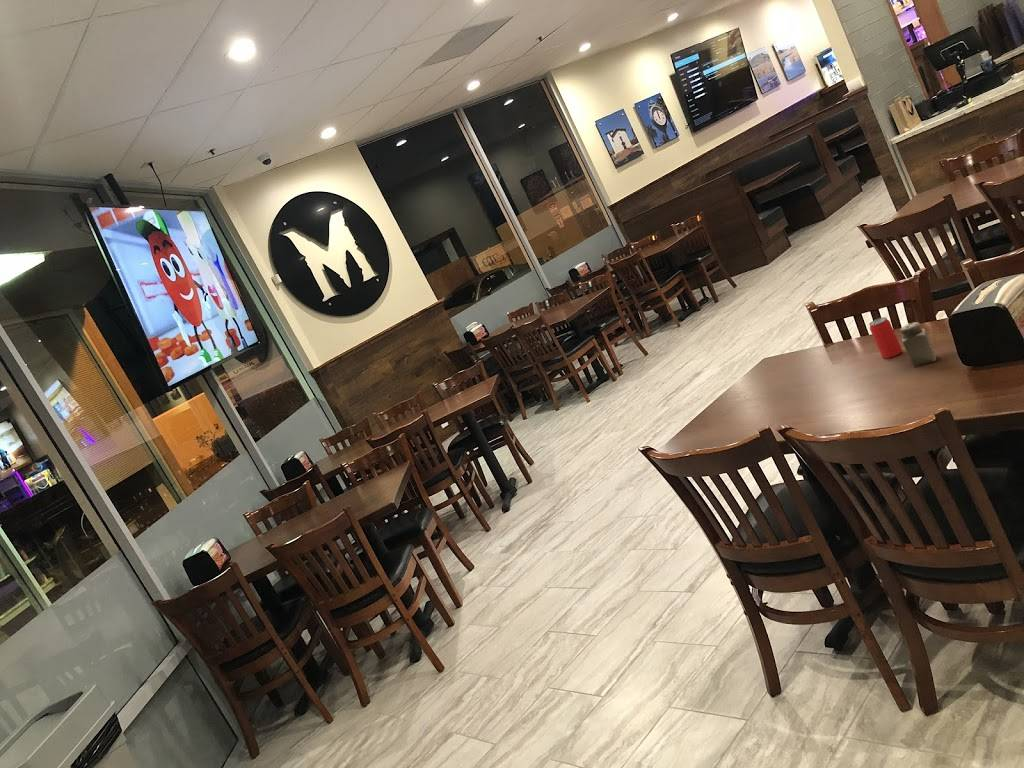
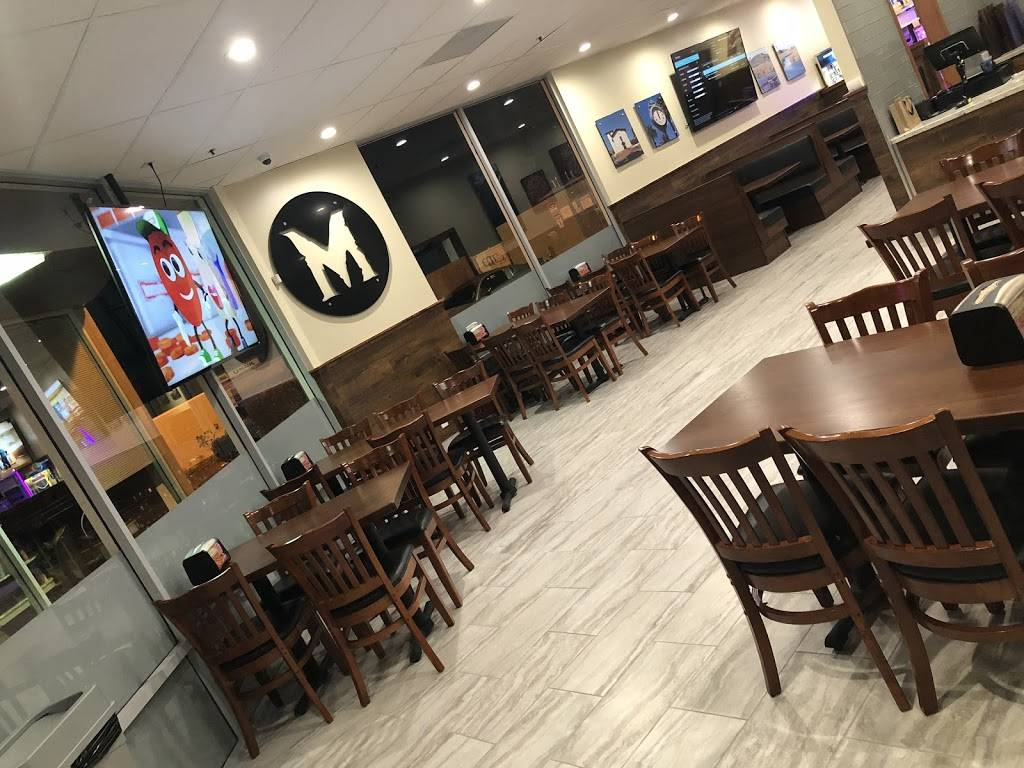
- salt shaker [899,321,937,368]
- beverage can [868,316,903,359]
